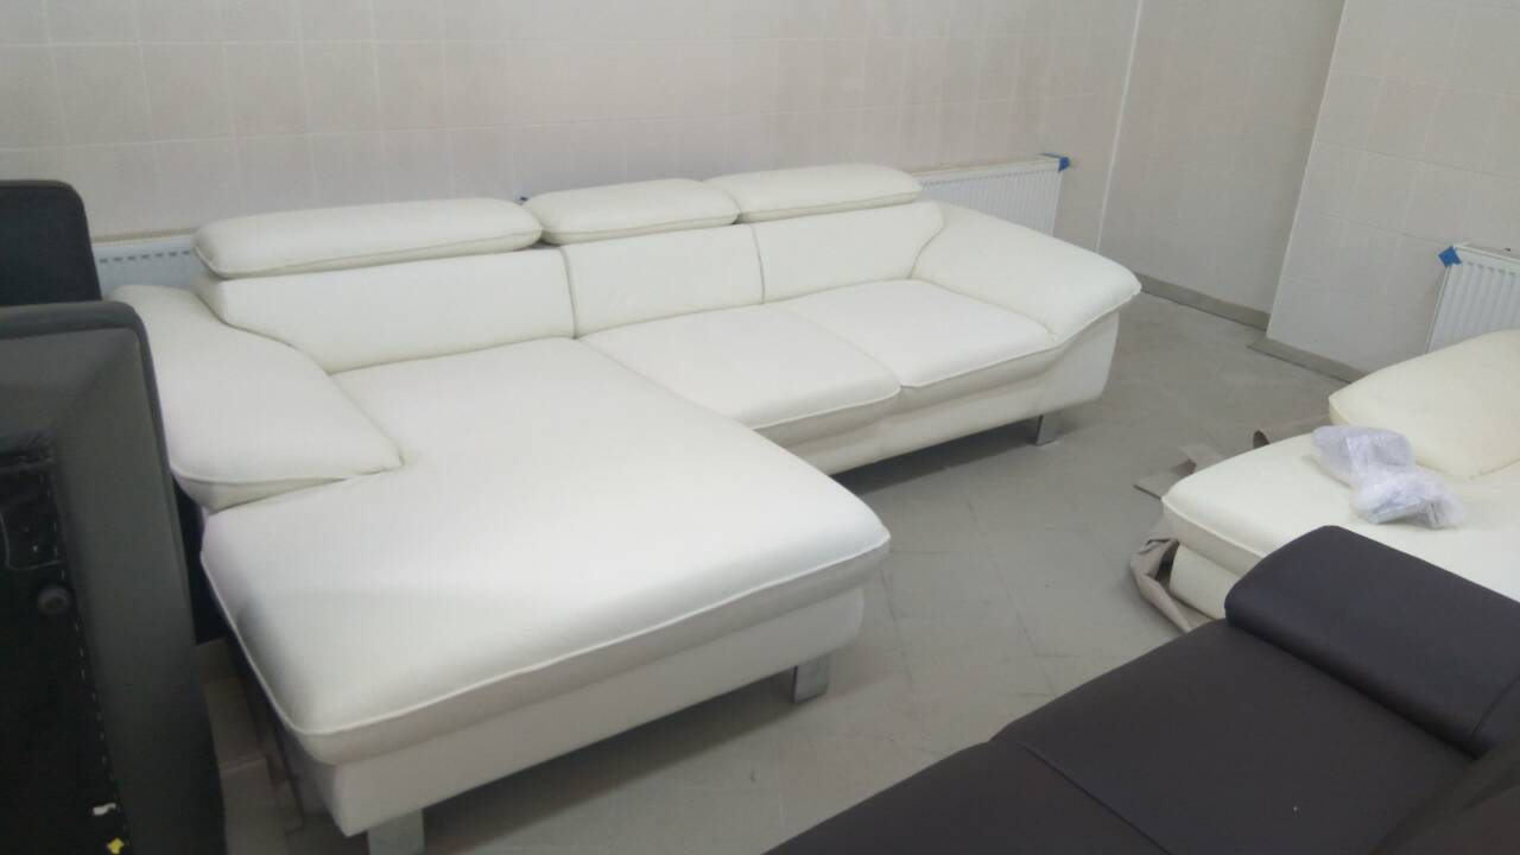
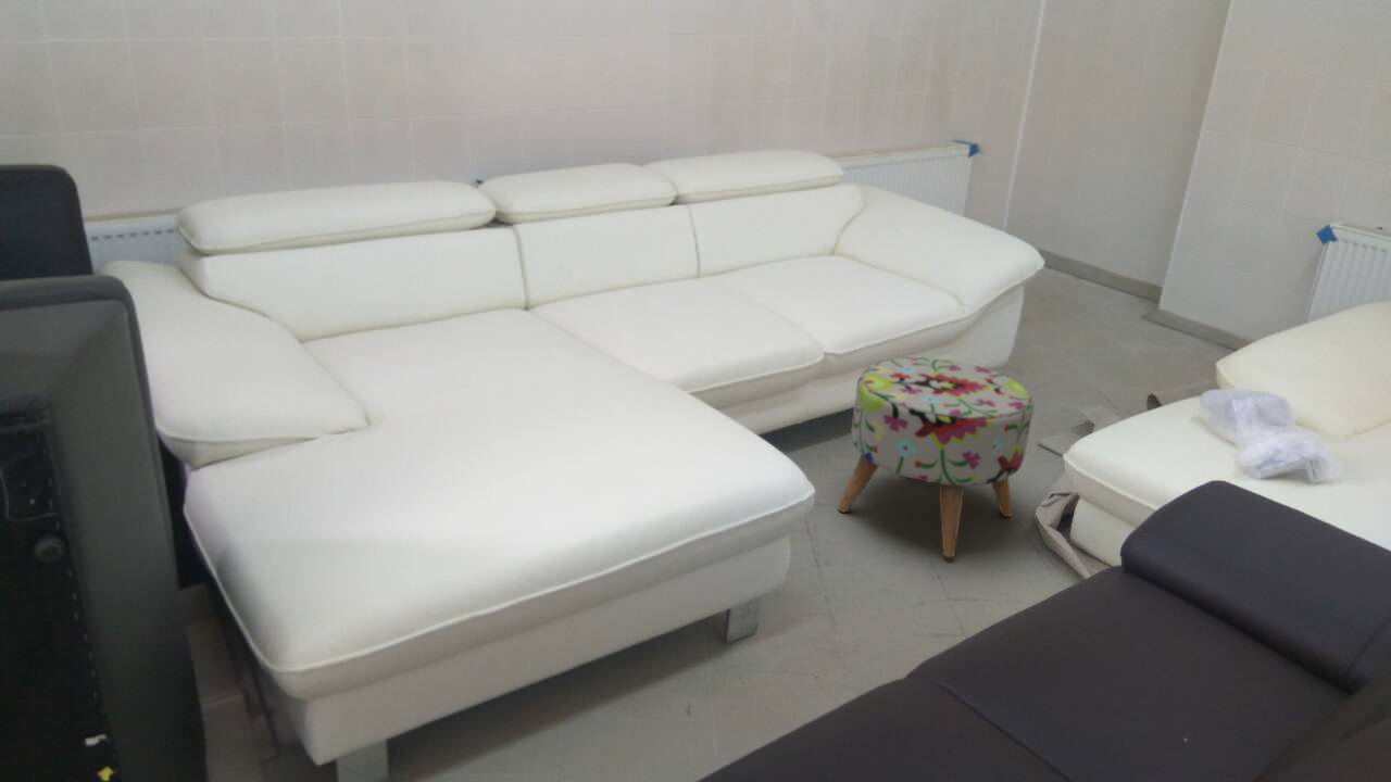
+ ottoman [837,356,1036,558]
